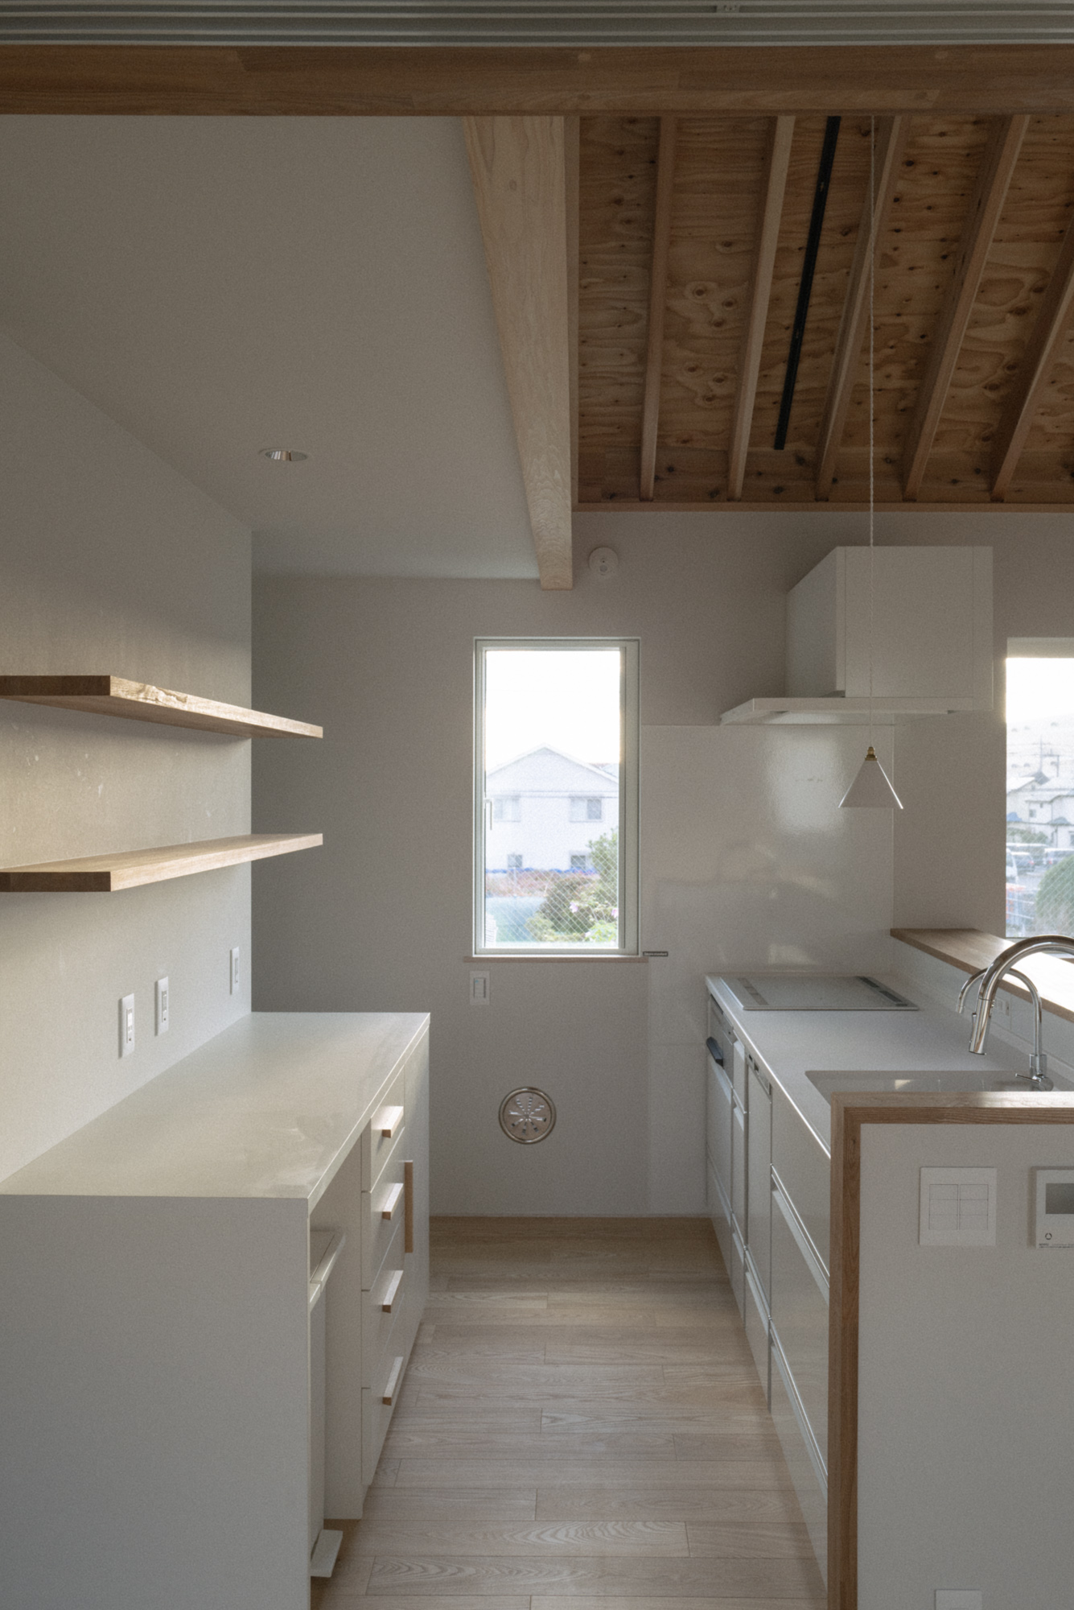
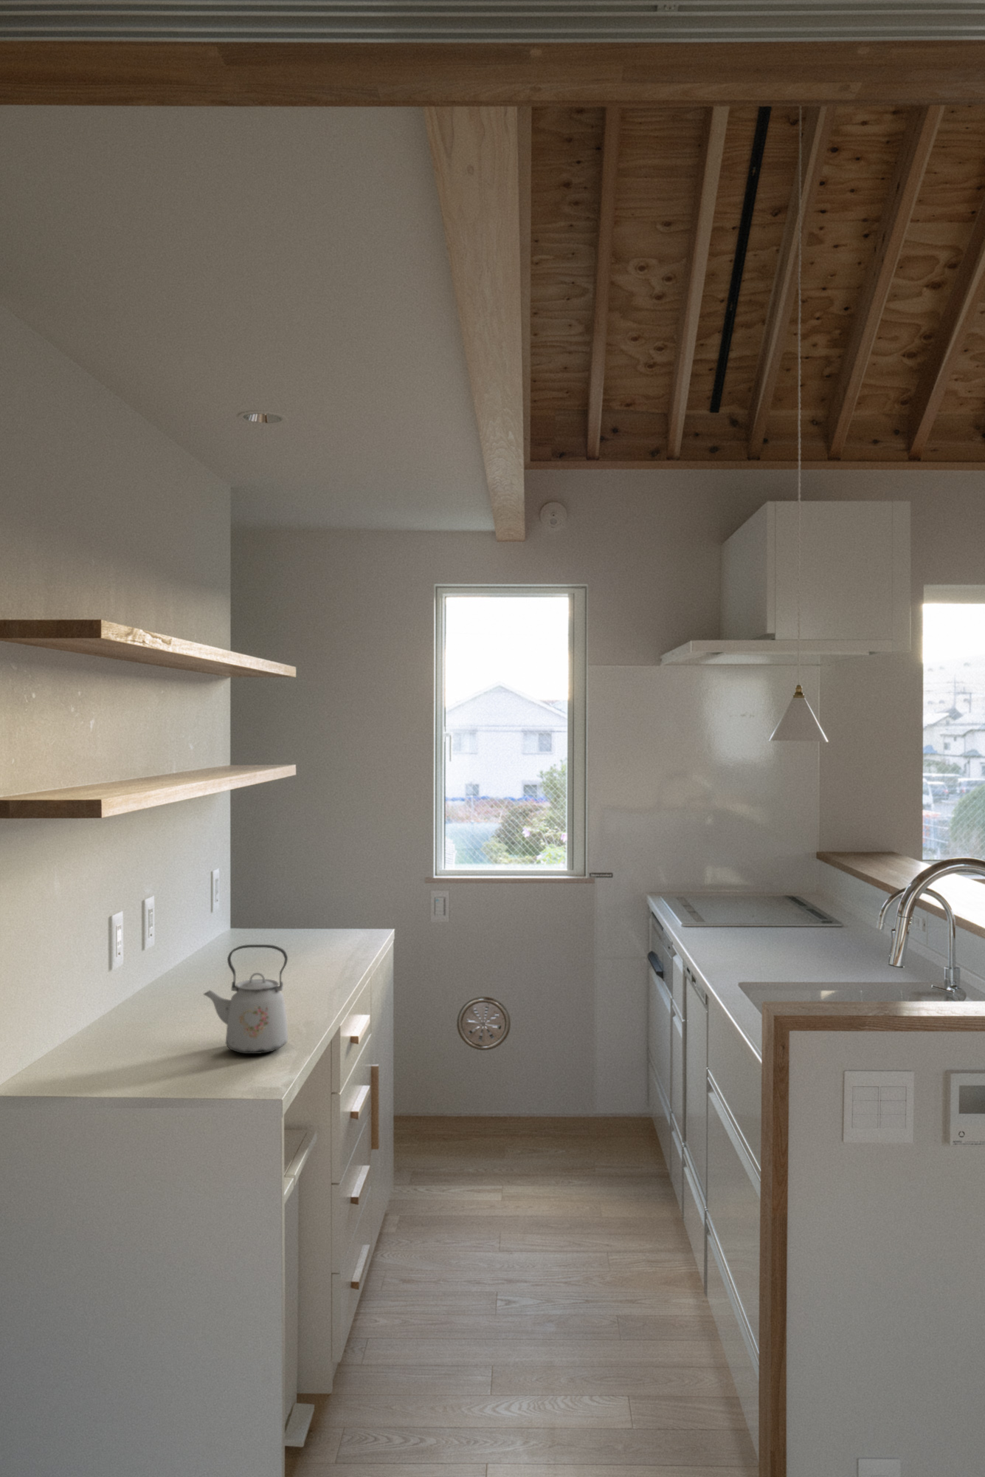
+ kettle [202,944,288,1055]
